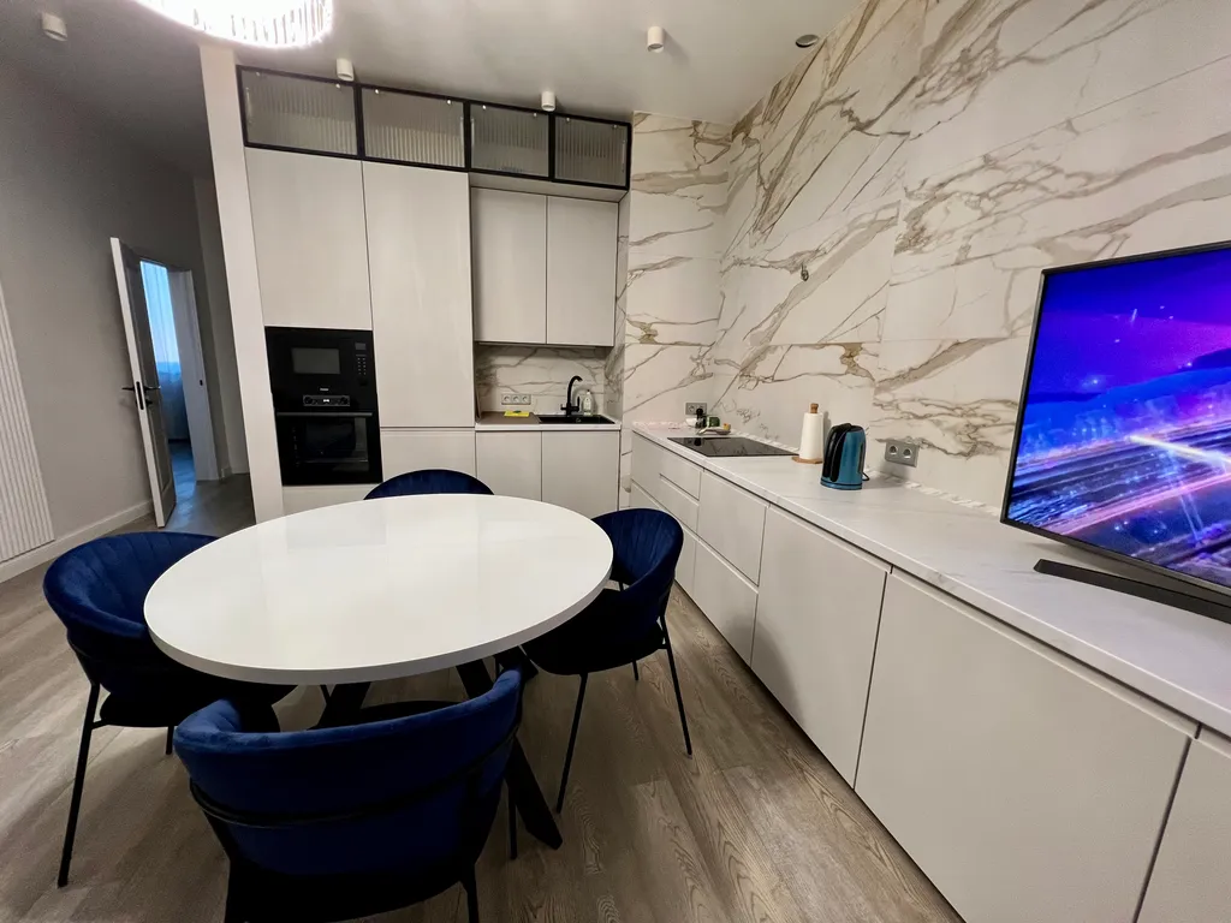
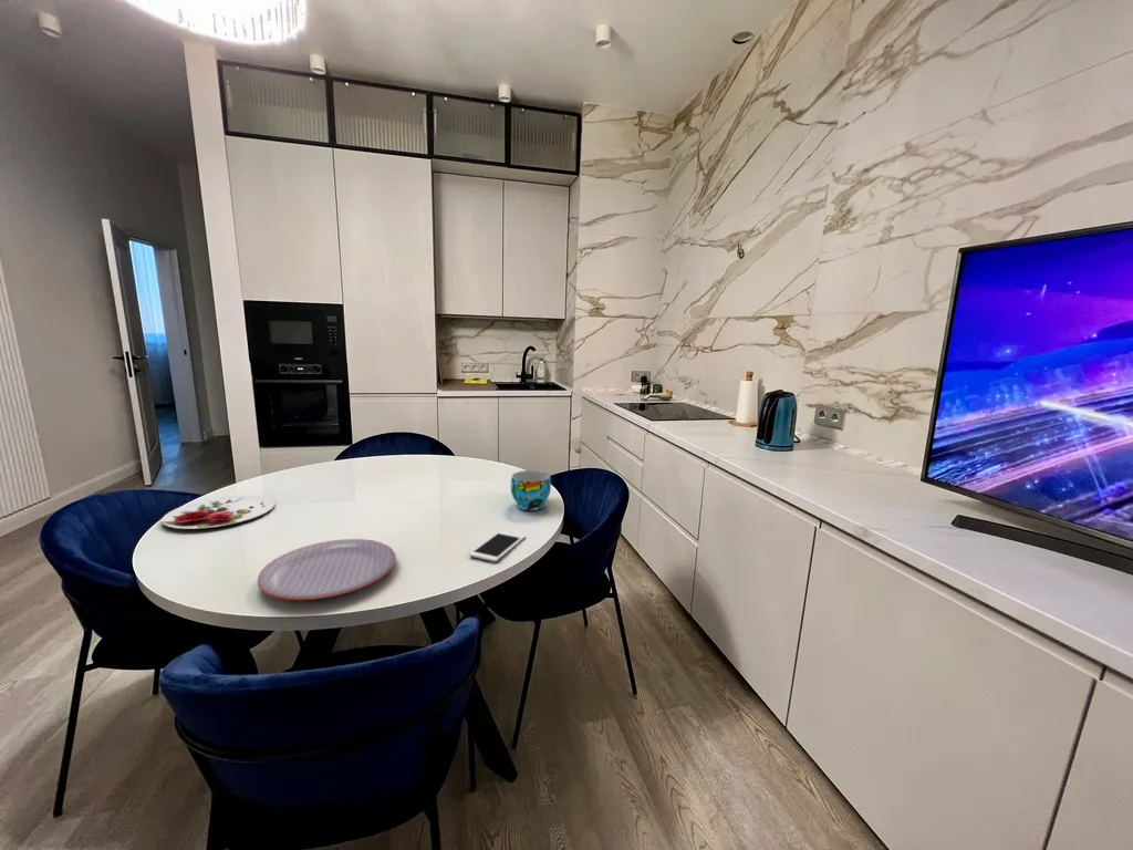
+ cup [510,469,552,511]
+ plate [257,538,397,601]
+ plate [160,495,276,530]
+ cell phone [468,530,527,563]
